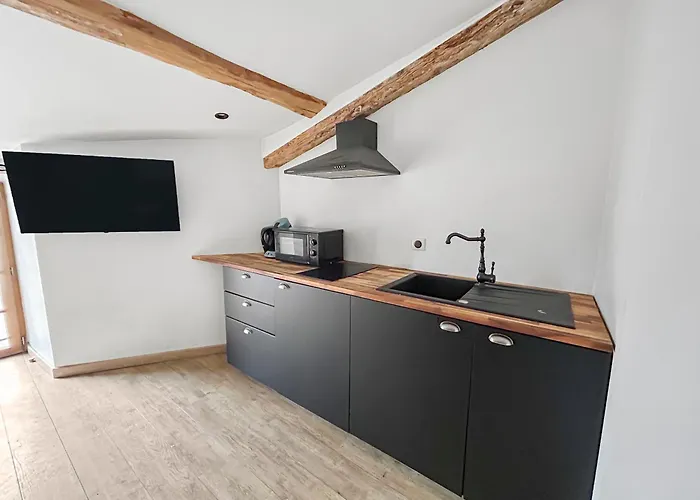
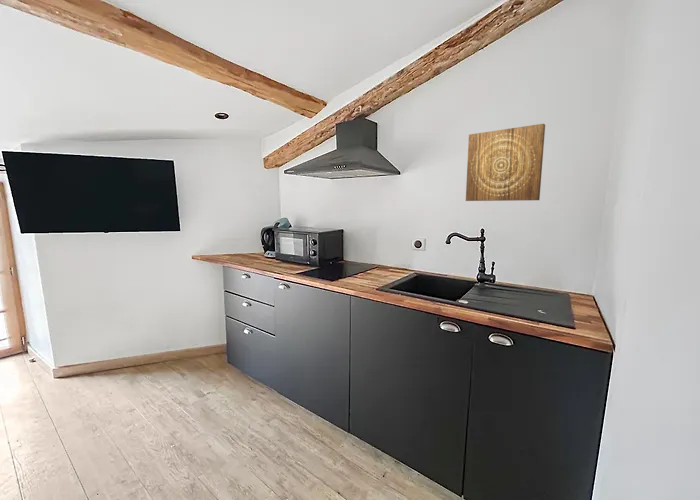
+ wall art [465,123,546,202]
